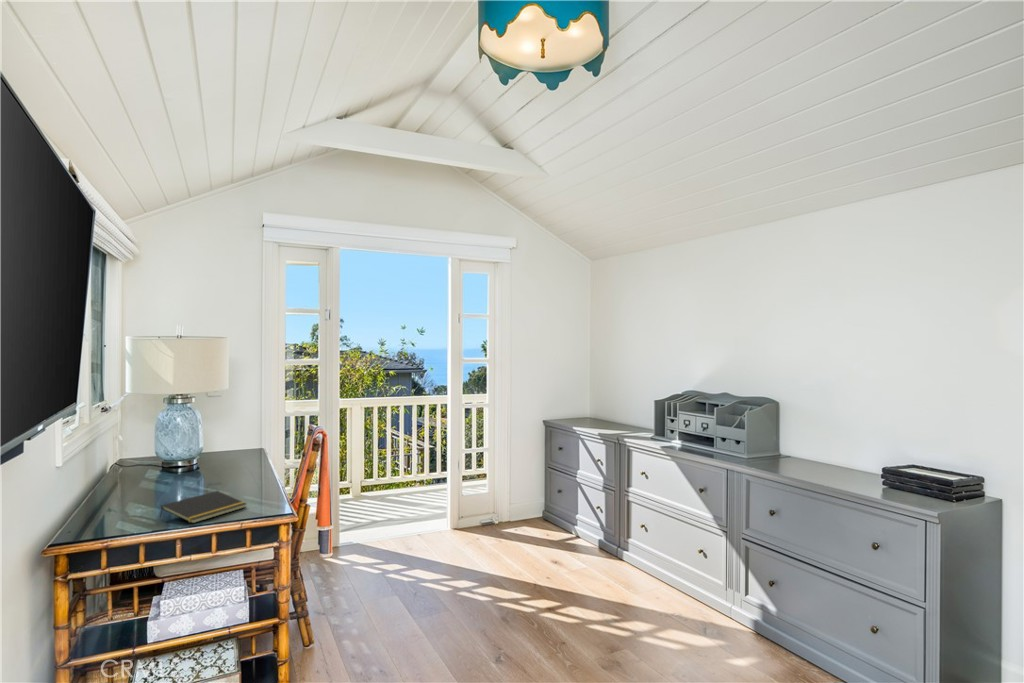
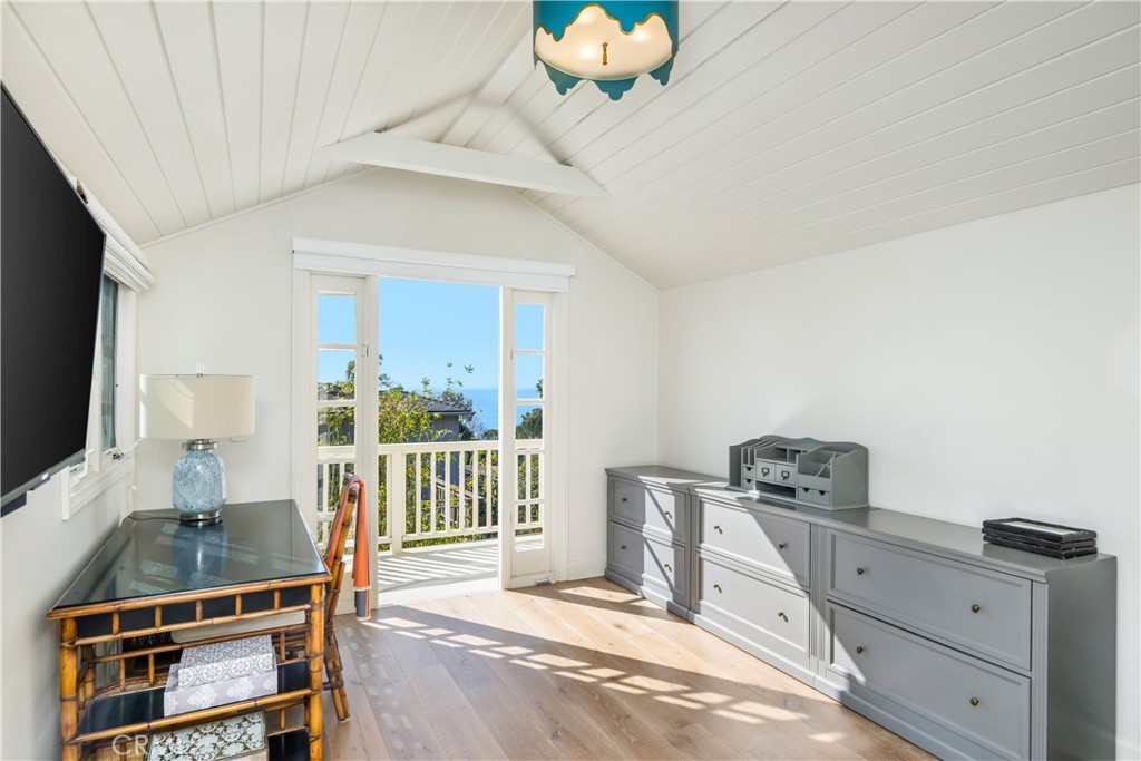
- notepad [159,490,248,524]
